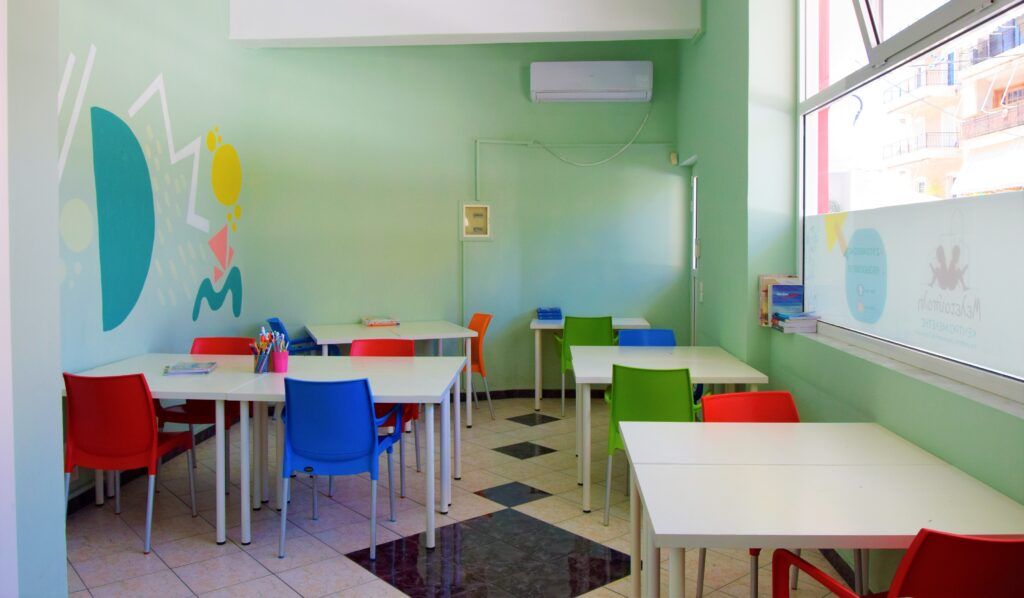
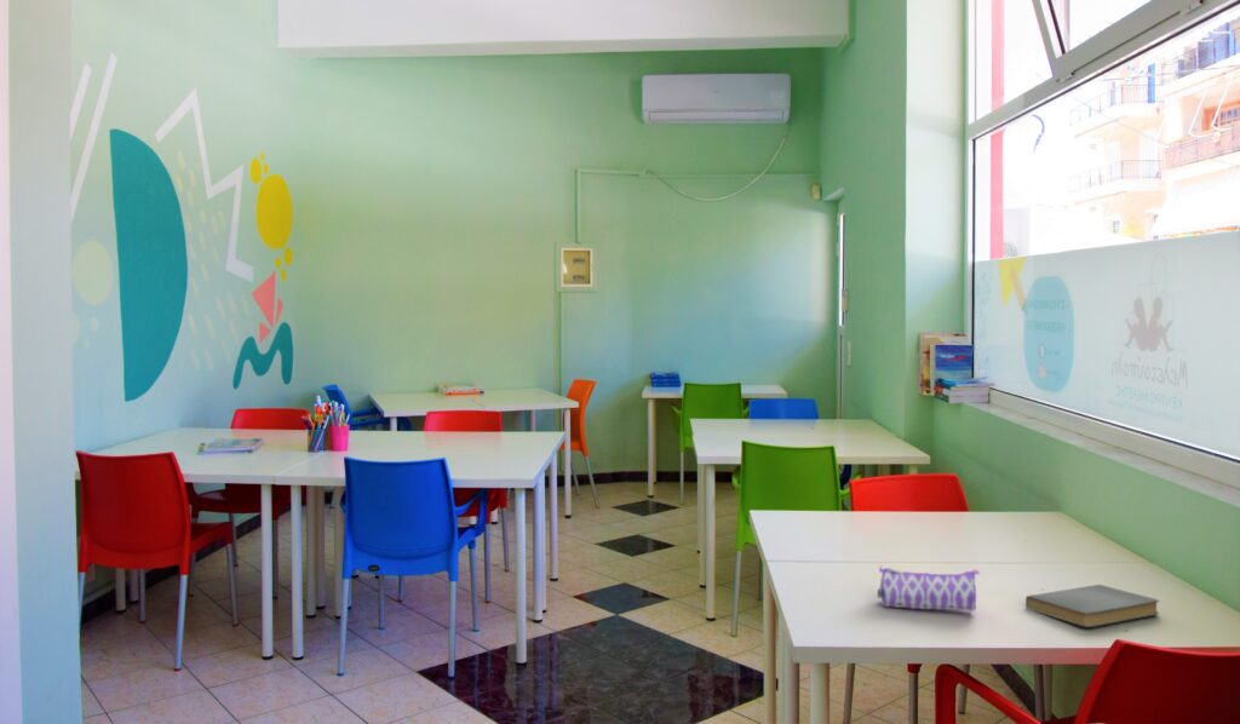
+ book [1024,584,1160,628]
+ pencil case [877,564,981,613]
